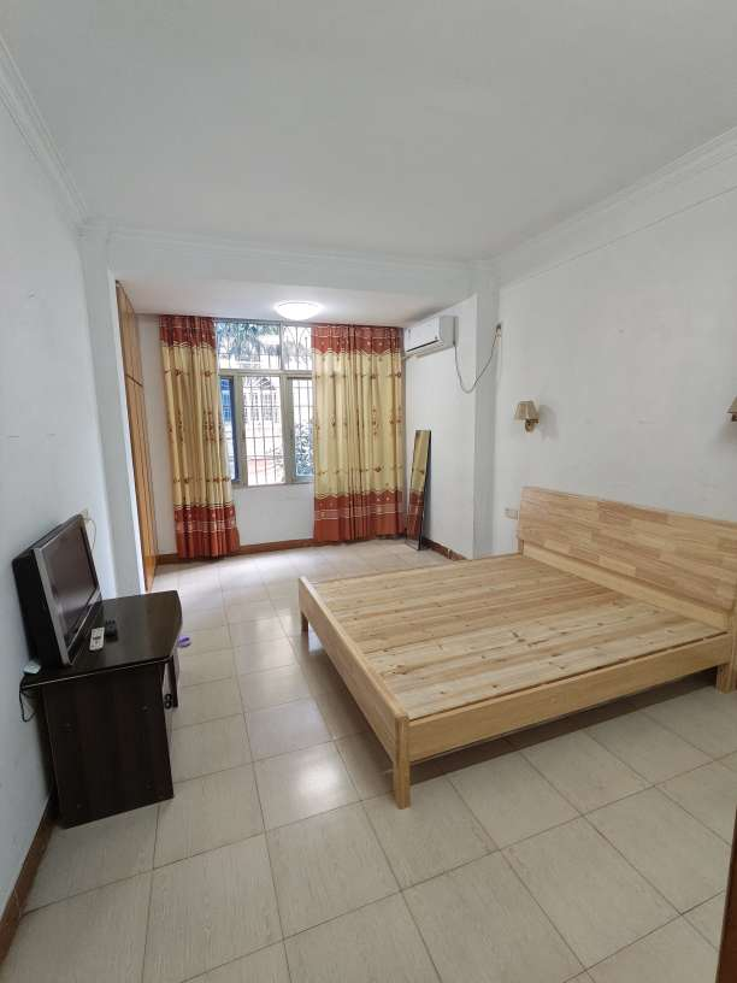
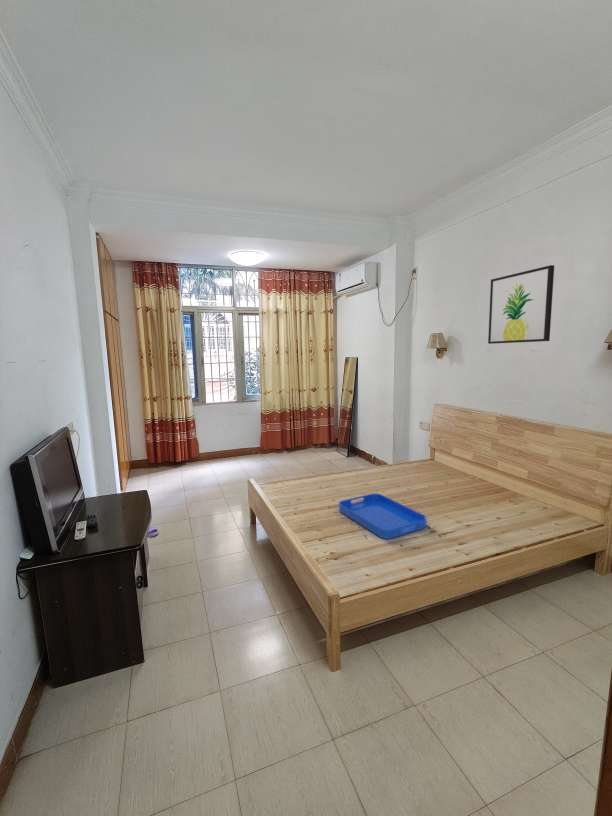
+ serving tray [338,492,428,540]
+ wall art [487,264,555,345]
